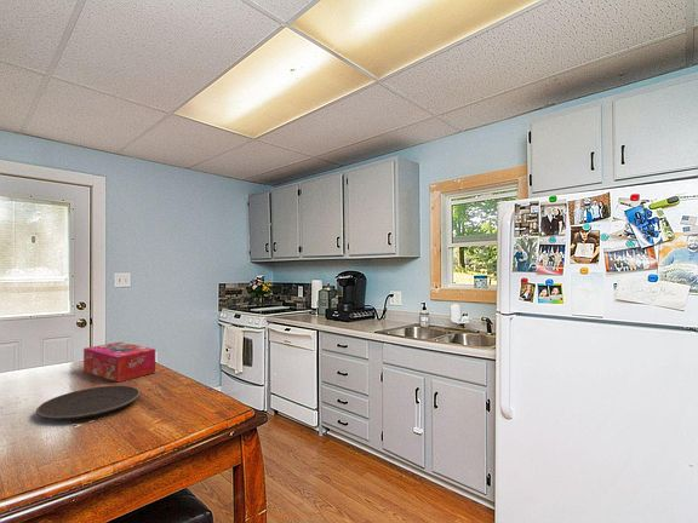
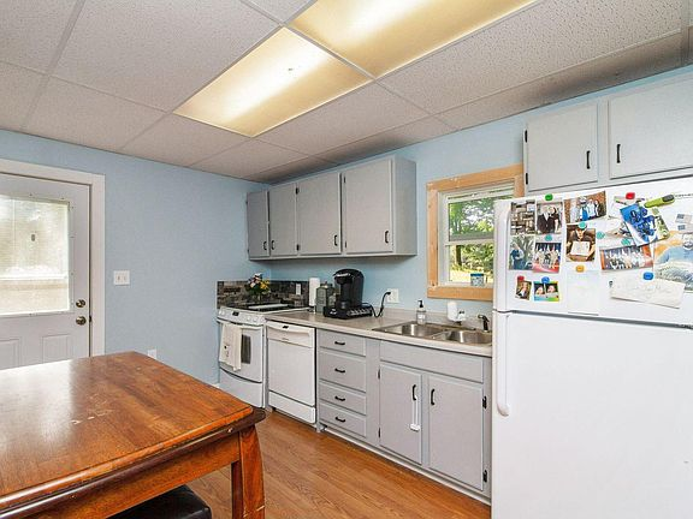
- plate [35,385,142,420]
- tissue box [82,341,156,383]
